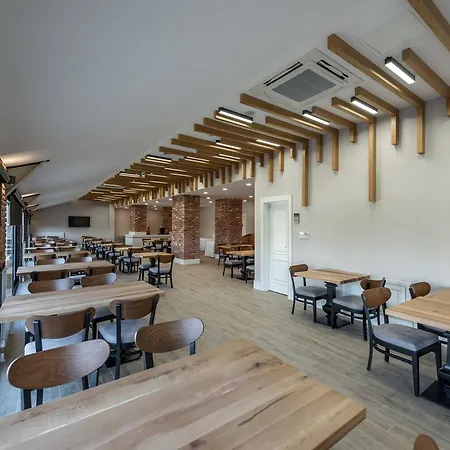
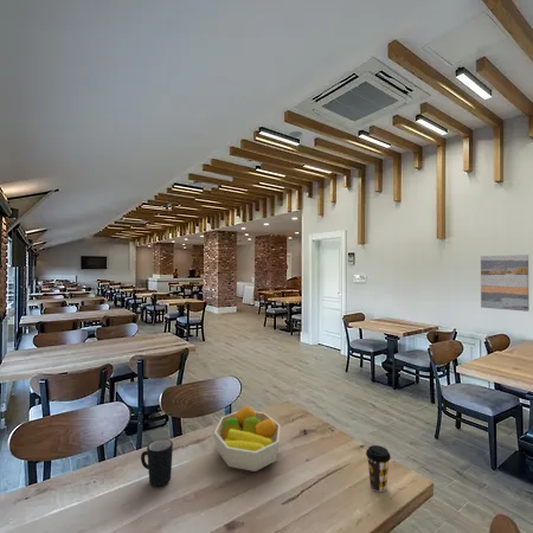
+ wall art [480,253,531,313]
+ mug [140,438,174,487]
+ fruit bowl [213,405,282,473]
+ coffee cup [365,444,392,493]
